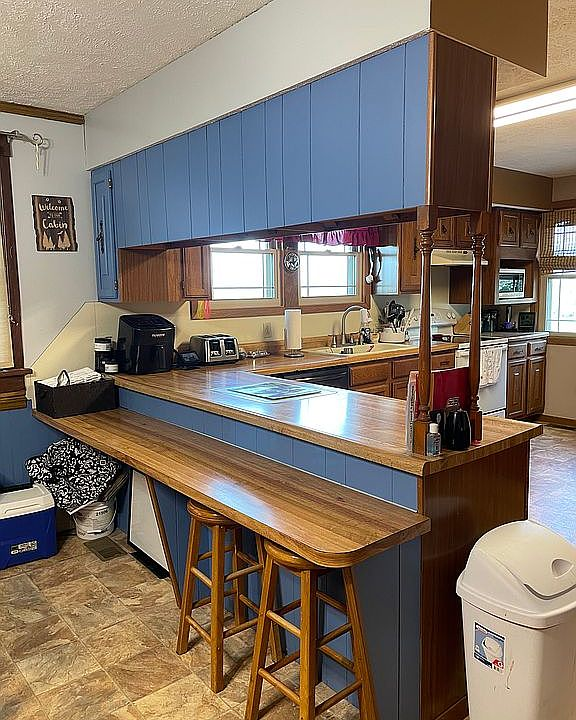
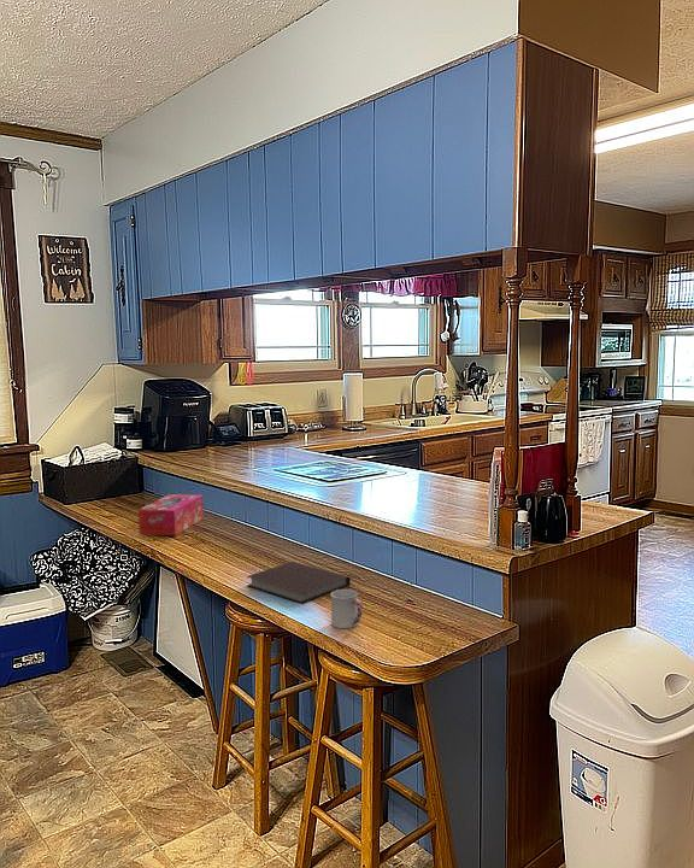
+ cup [330,588,364,629]
+ notebook [246,561,352,605]
+ tissue box [137,493,205,536]
